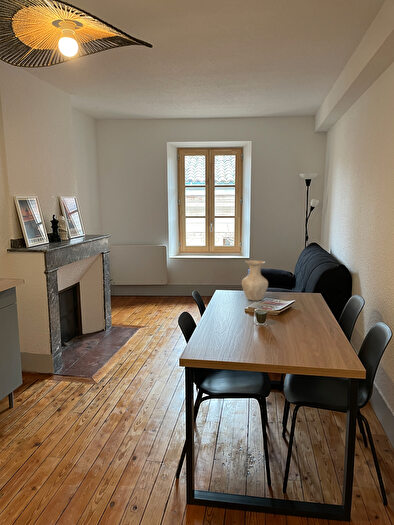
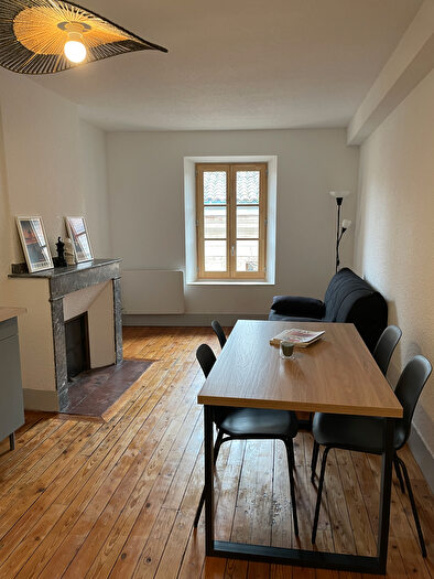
- vase [241,259,269,302]
